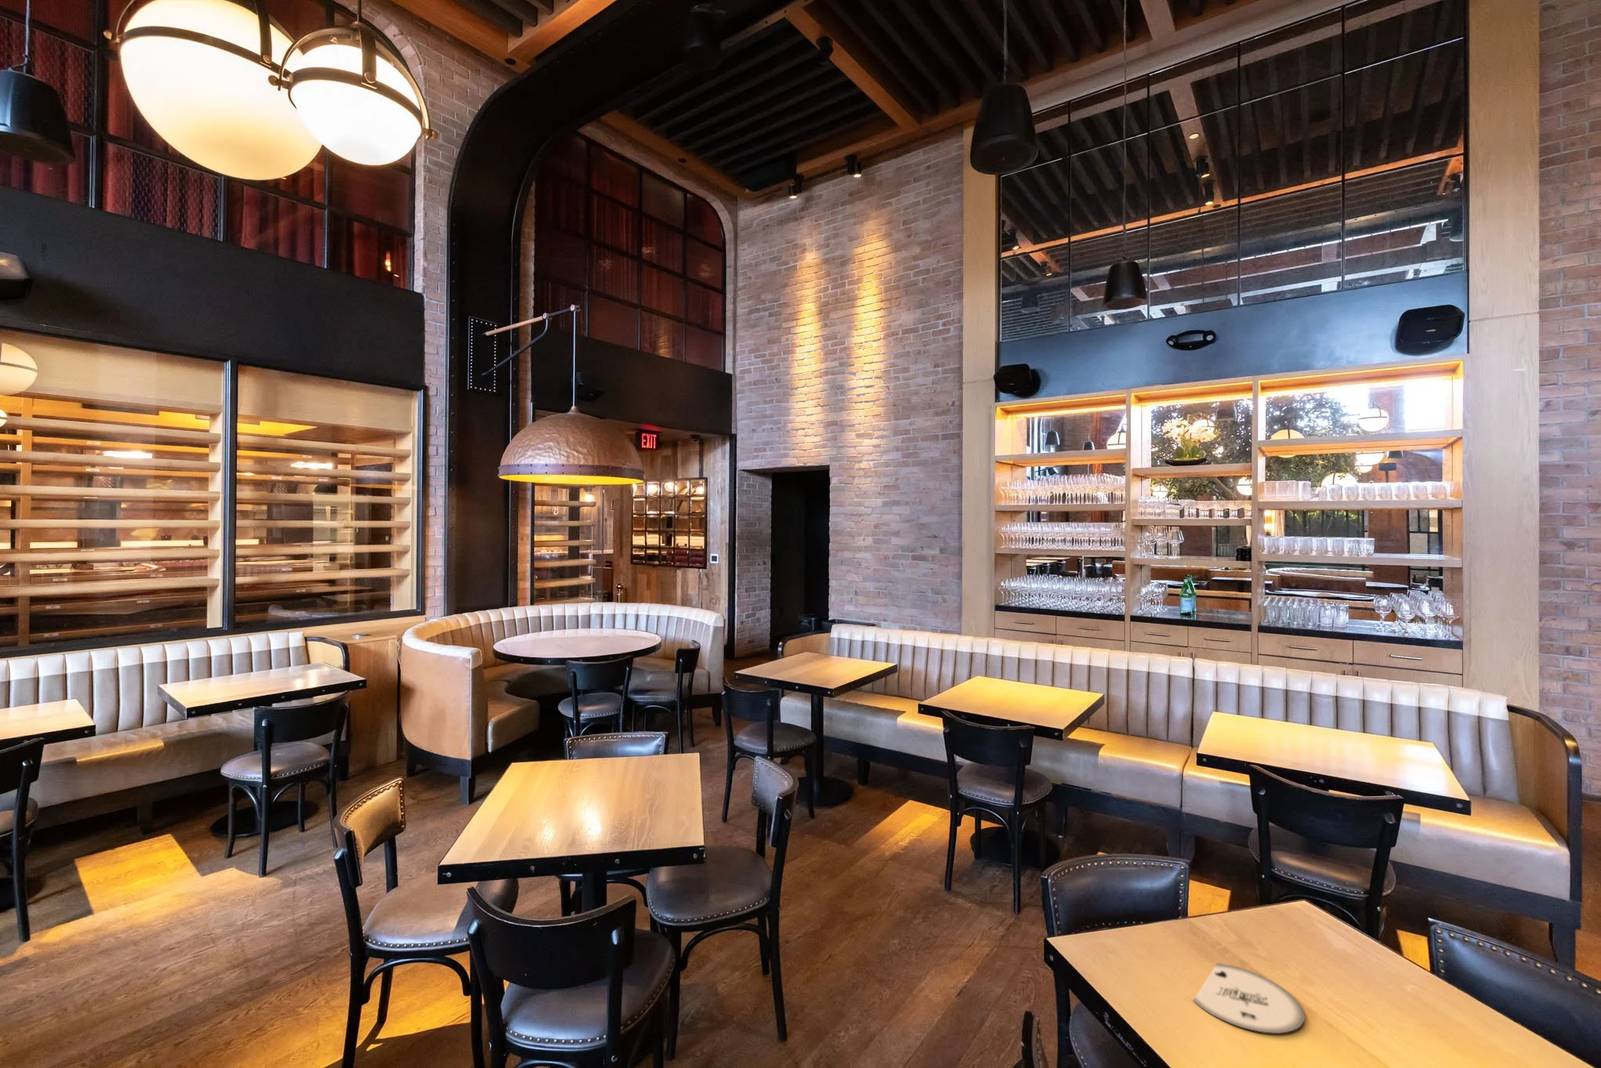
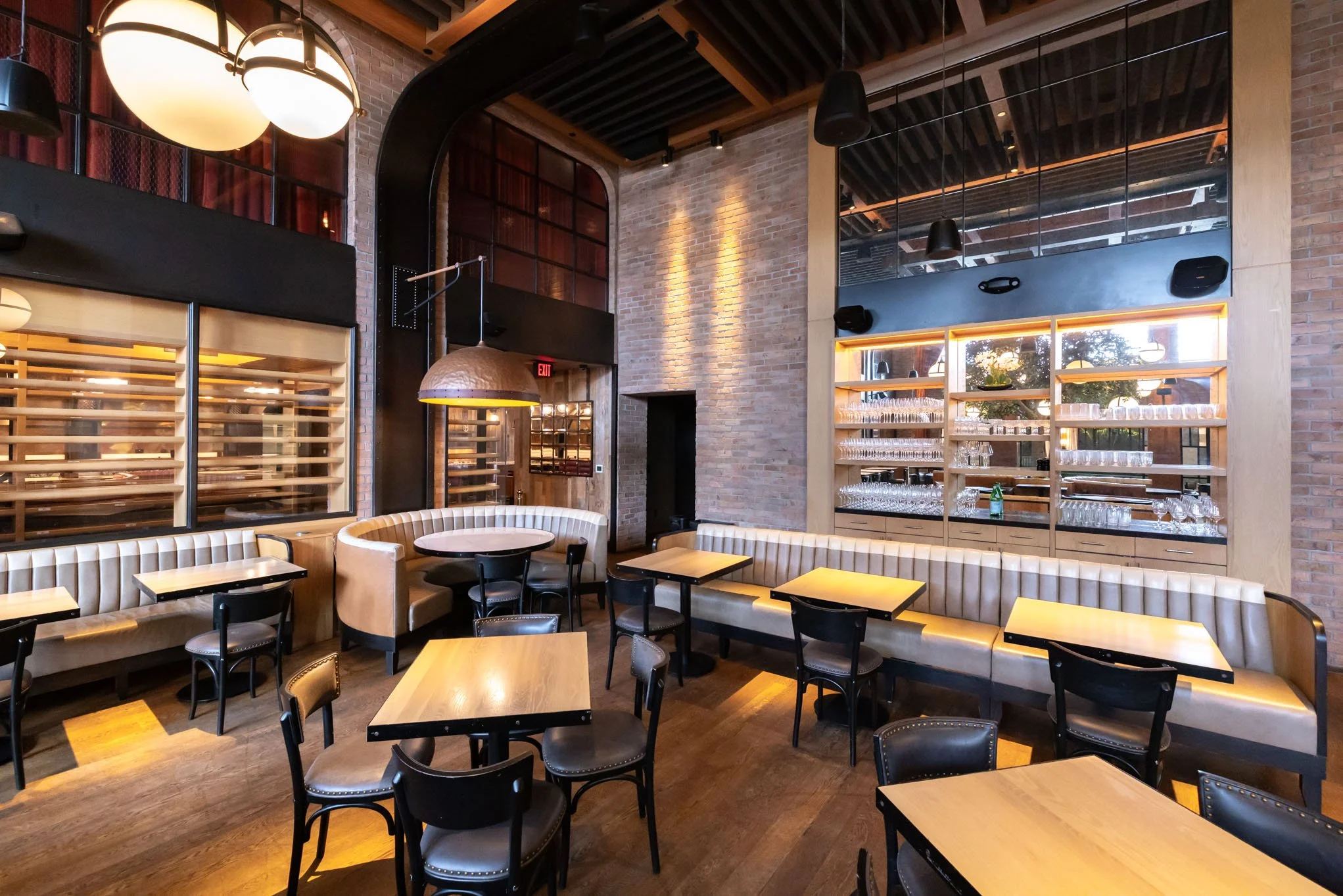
- plate [1192,962,1305,1035]
